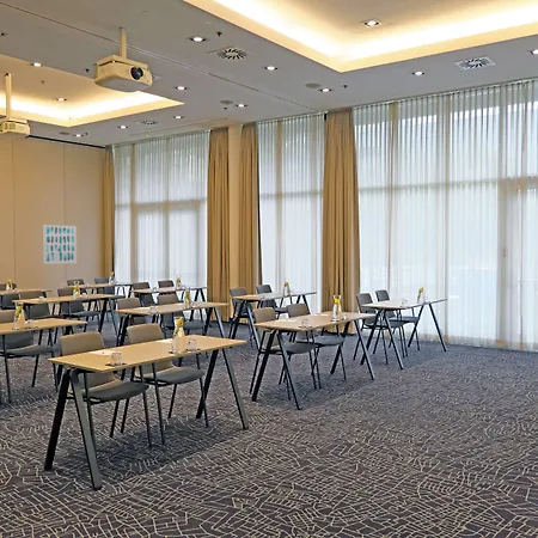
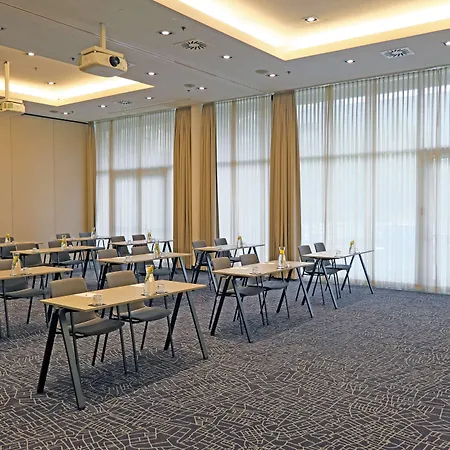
- wall art [42,224,78,265]
